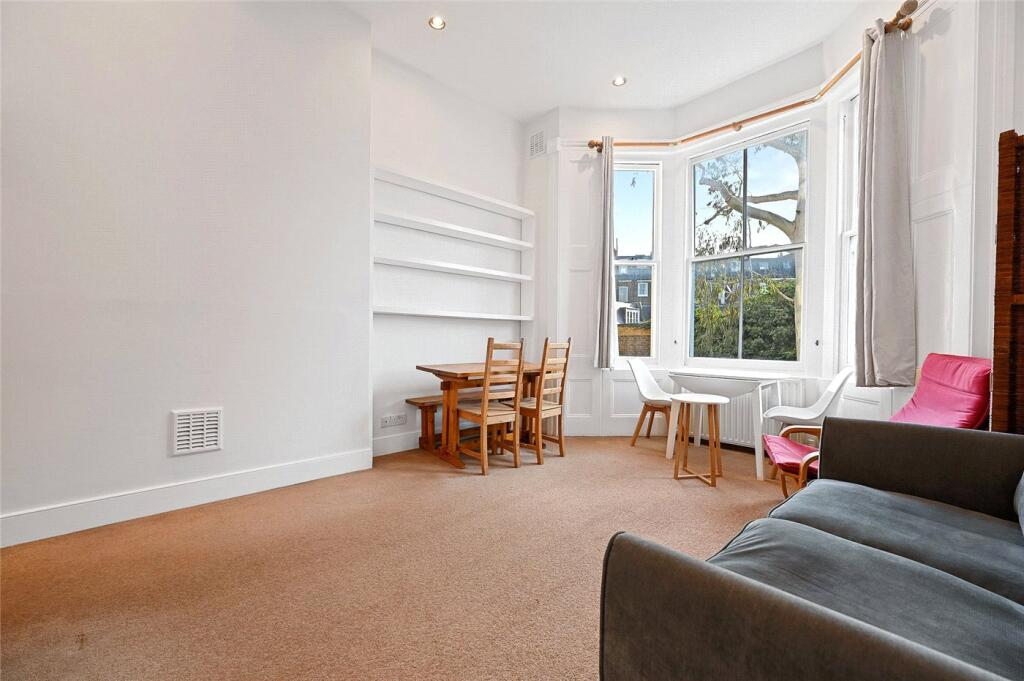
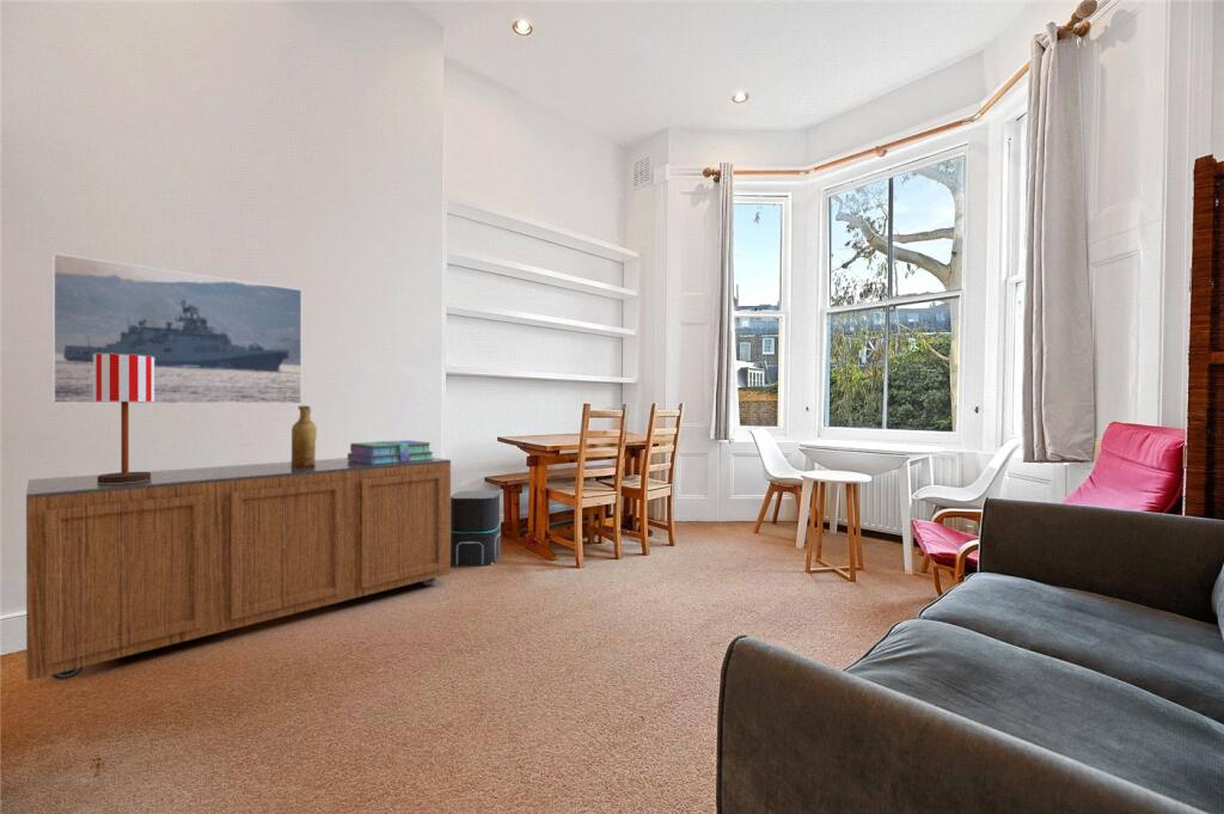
+ speaker [451,490,502,567]
+ stack of books [347,439,435,465]
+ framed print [51,252,304,405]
+ vase [290,404,318,467]
+ table lamp [93,354,154,483]
+ sideboard [25,455,452,683]
